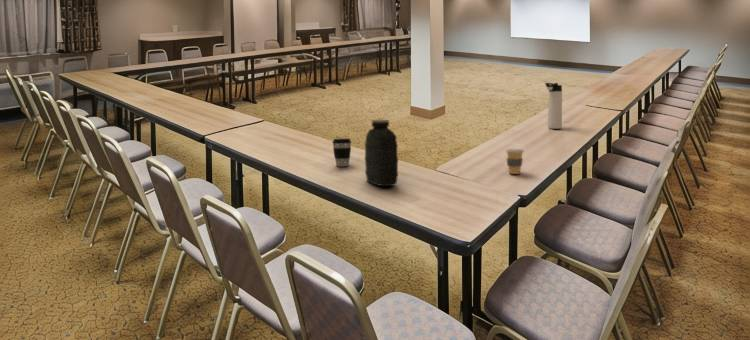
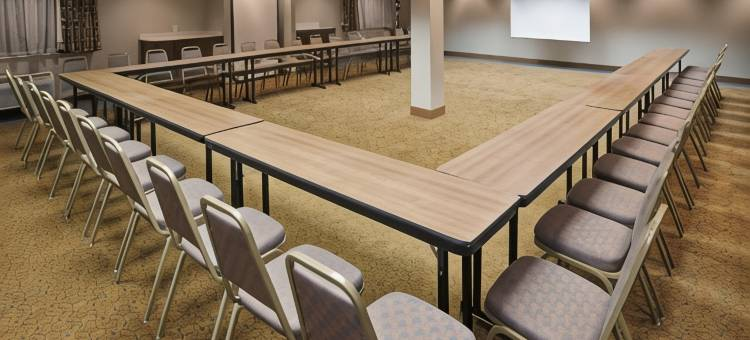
- coffee cup [331,138,352,167]
- coffee cup [505,148,525,175]
- water jug [364,119,399,187]
- thermos bottle [544,82,563,130]
